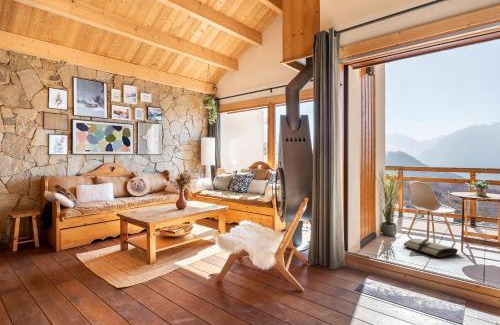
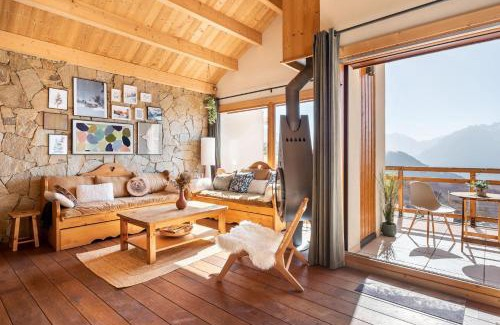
- tool roll [403,238,459,258]
